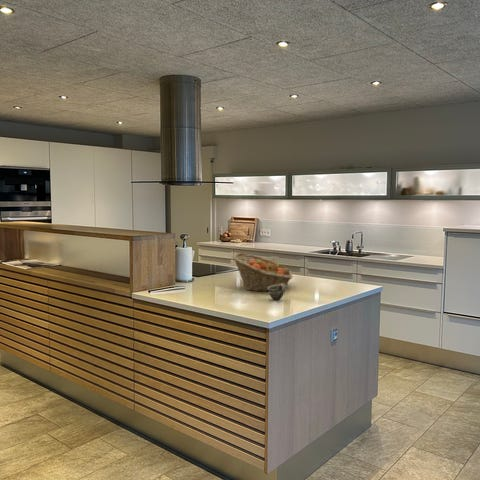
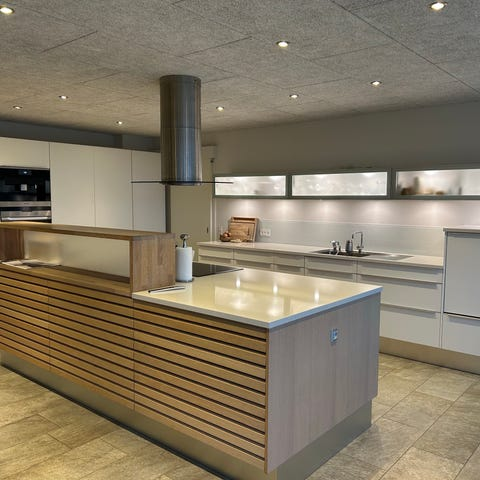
- cup [268,284,286,301]
- fruit basket [232,252,294,292]
